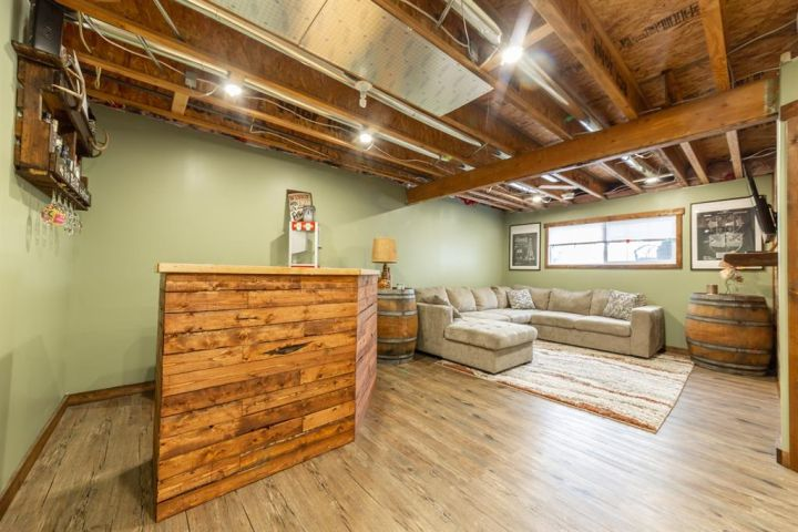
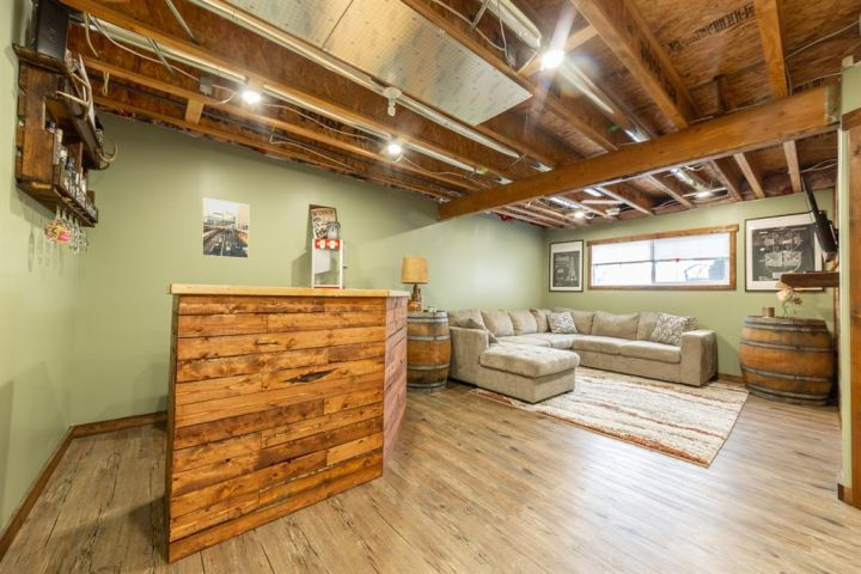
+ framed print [201,196,250,259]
